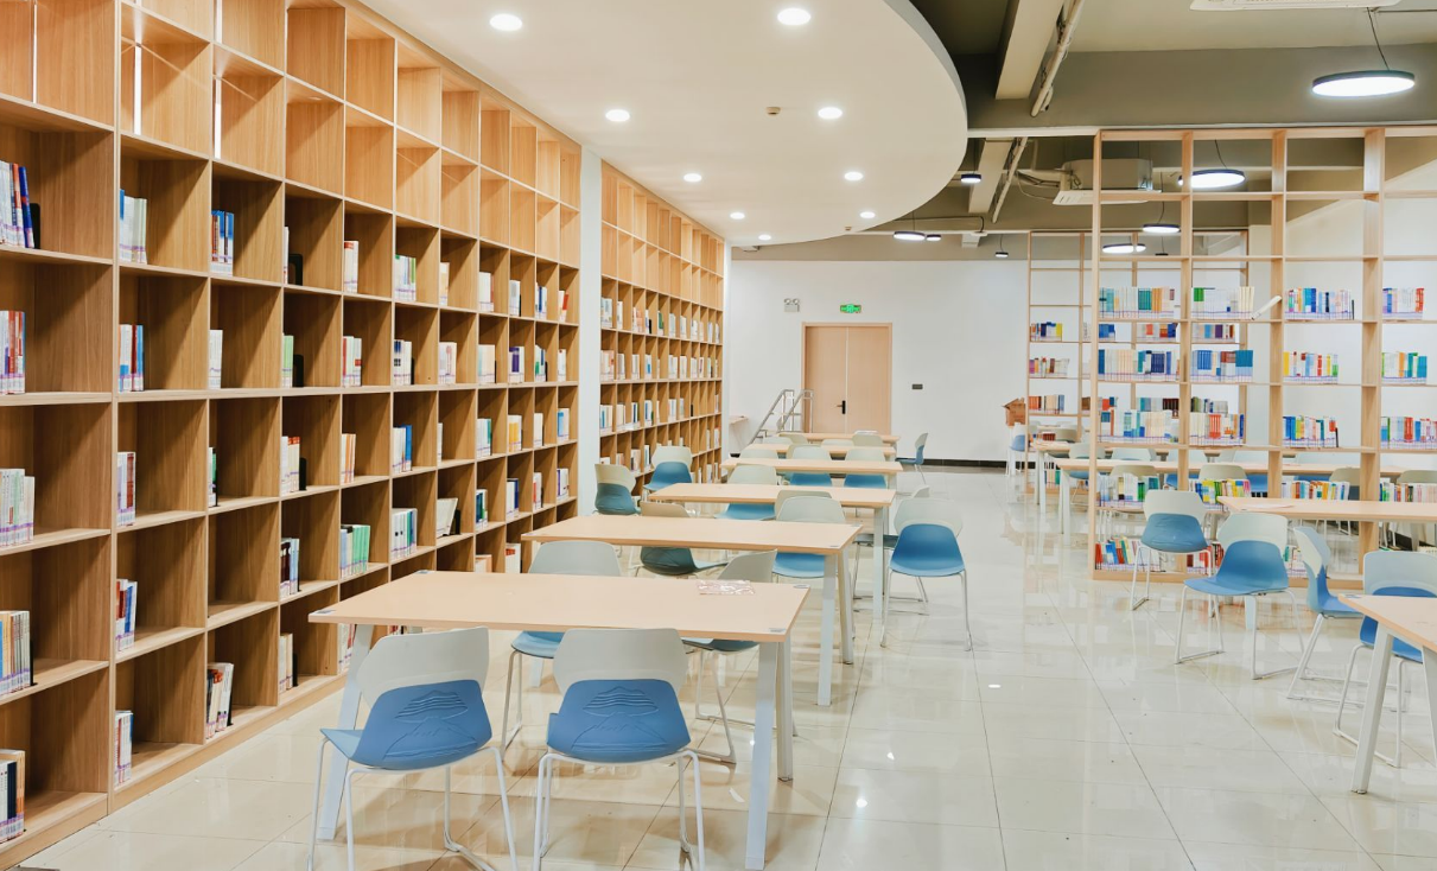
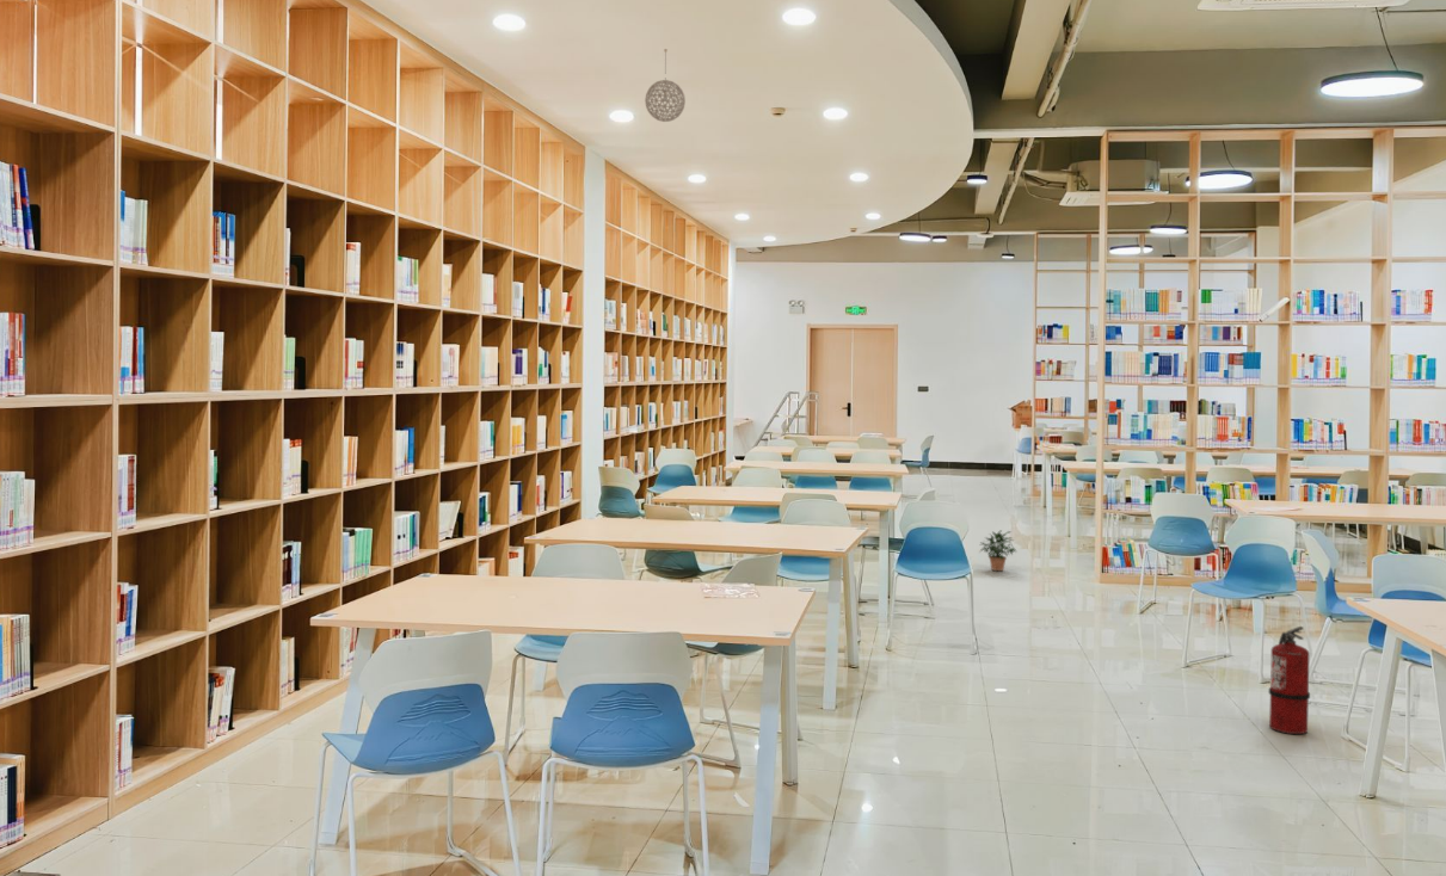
+ potted plant [978,529,1019,572]
+ fire extinguisher [1268,625,1311,735]
+ pendant light [644,48,687,123]
